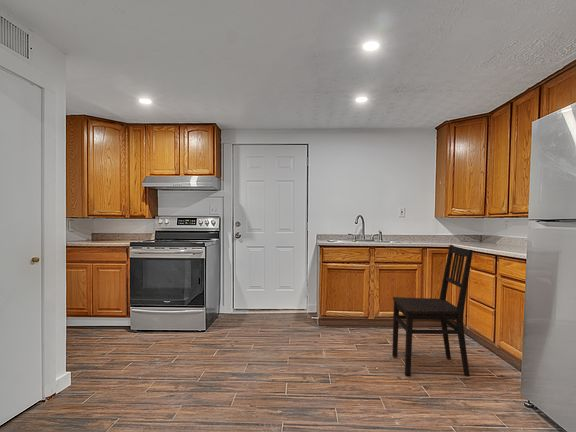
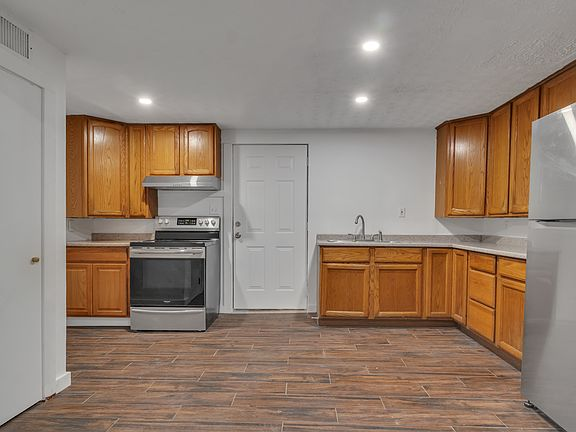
- dining chair [391,244,474,378]
